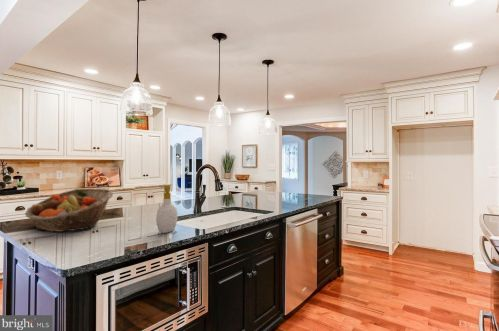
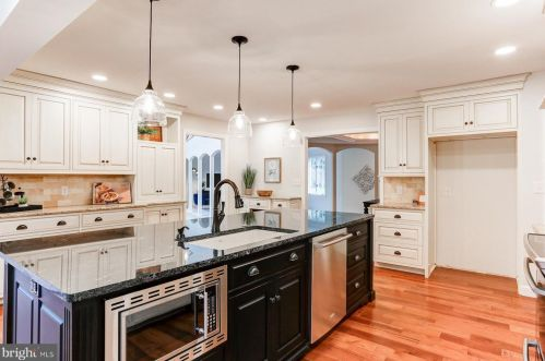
- fruit basket [24,188,114,233]
- soap bottle [155,184,178,234]
